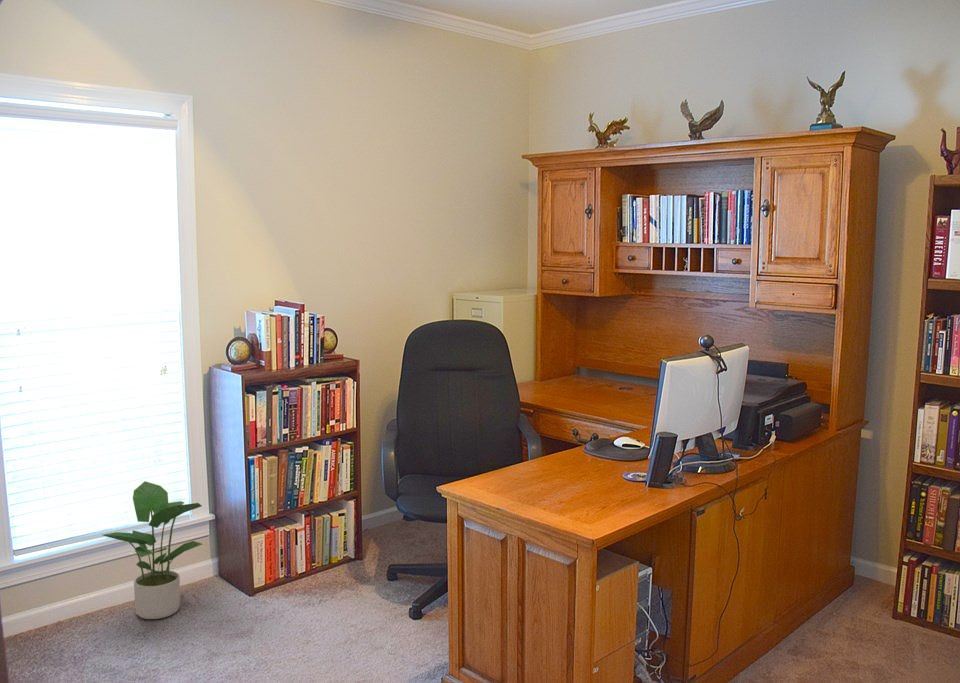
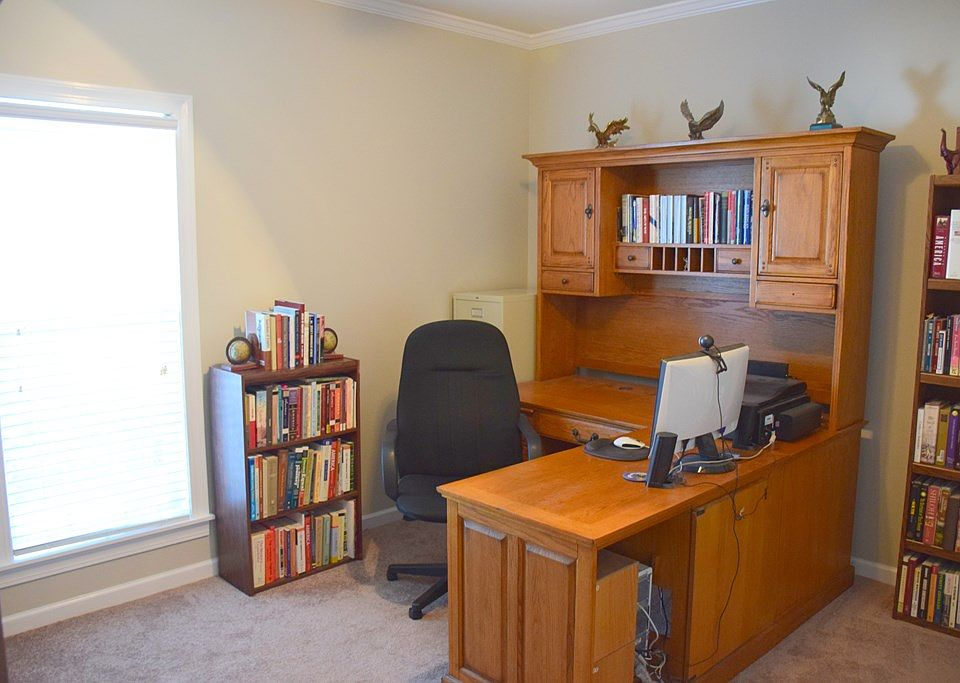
- potted plant [102,480,203,620]
